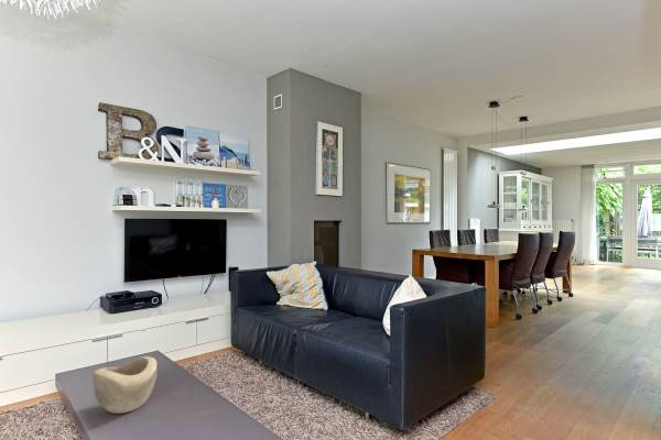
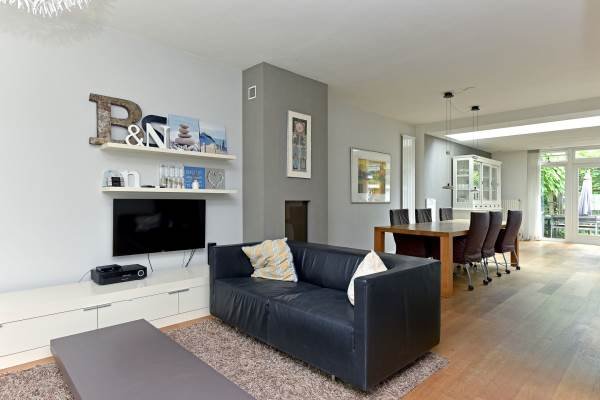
- decorative bowl [91,355,158,415]
